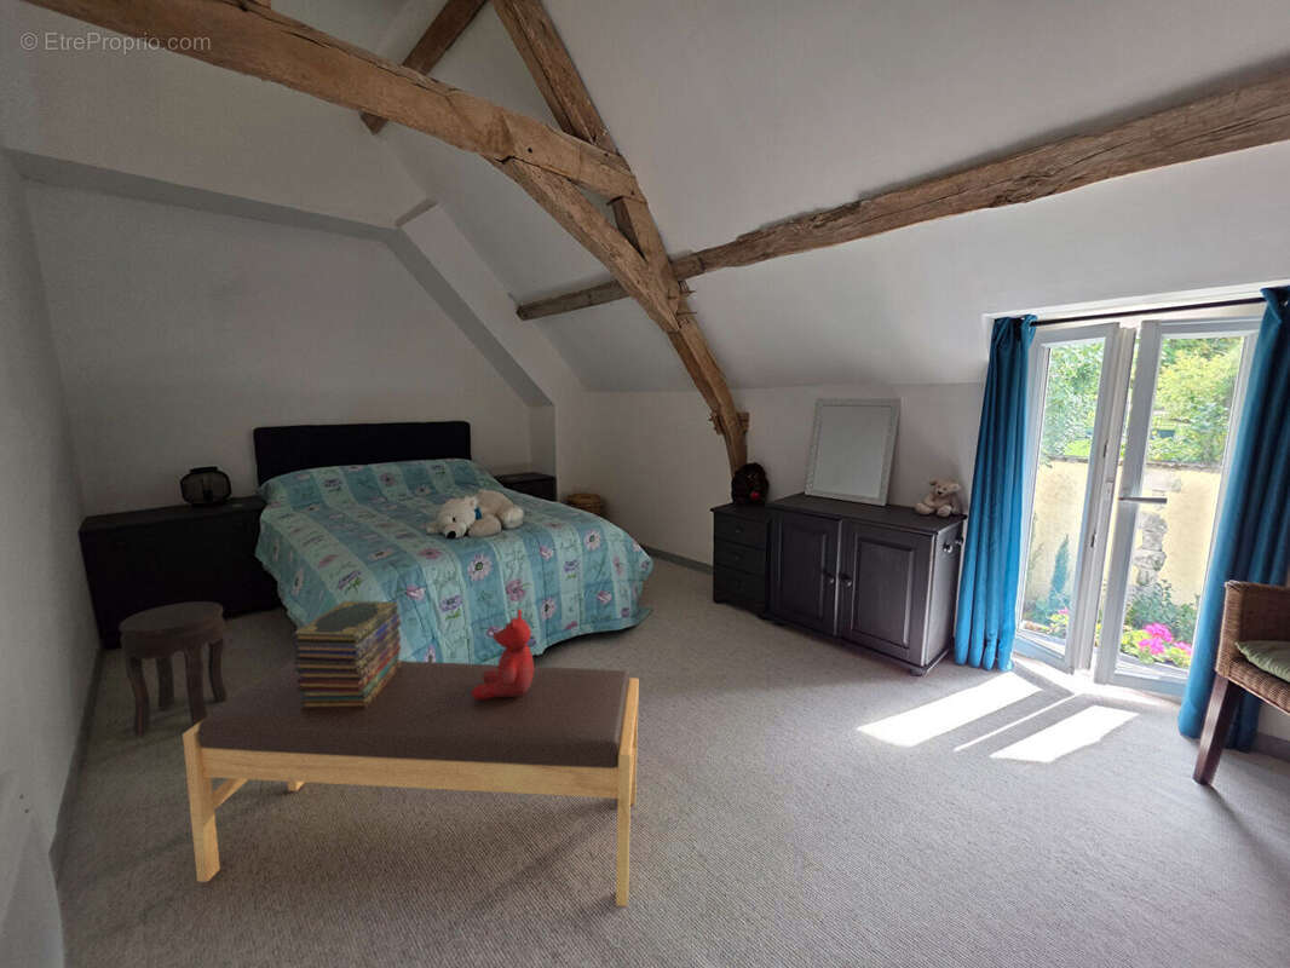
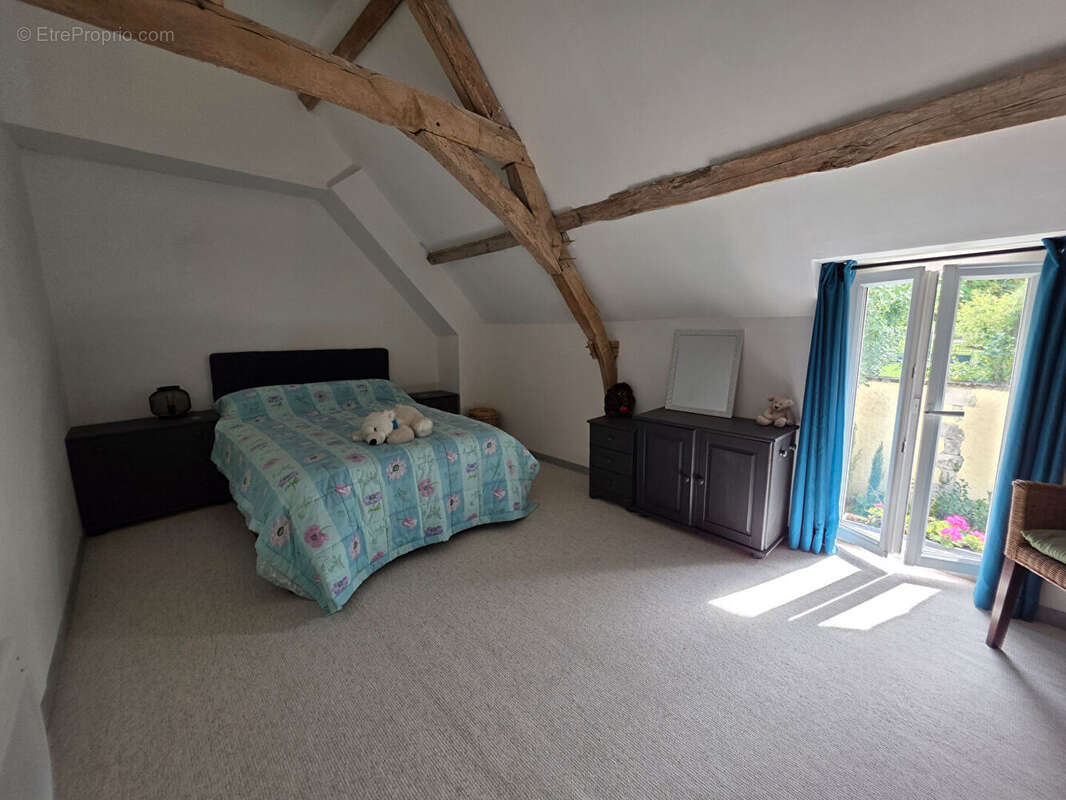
- book stack [292,600,402,710]
- stuffed bear [472,607,535,699]
- bench [182,658,640,908]
- side table [119,600,229,737]
